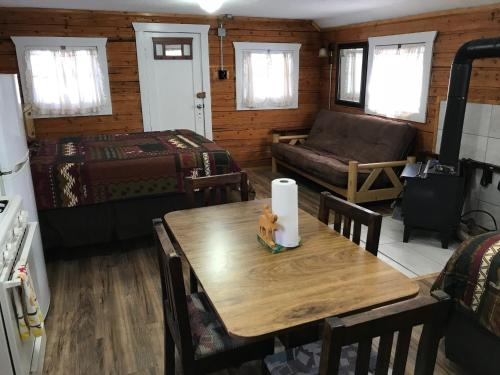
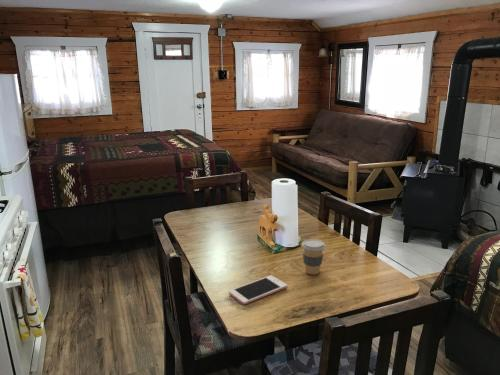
+ cell phone [228,274,288,306]
+ coffee cup [301,238,326,276]
